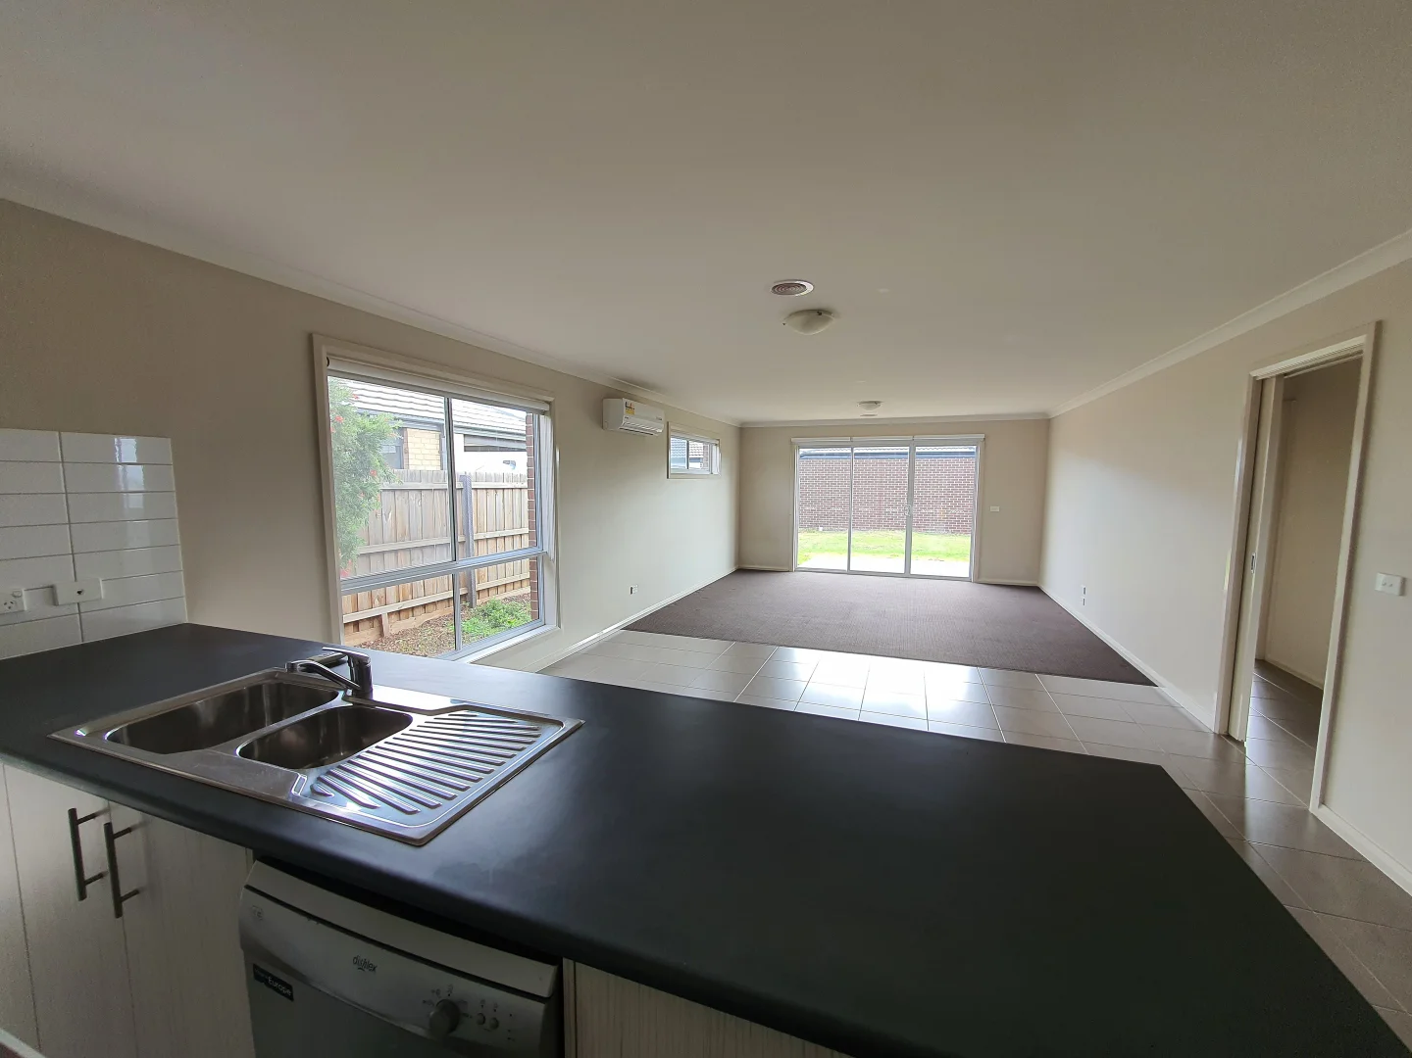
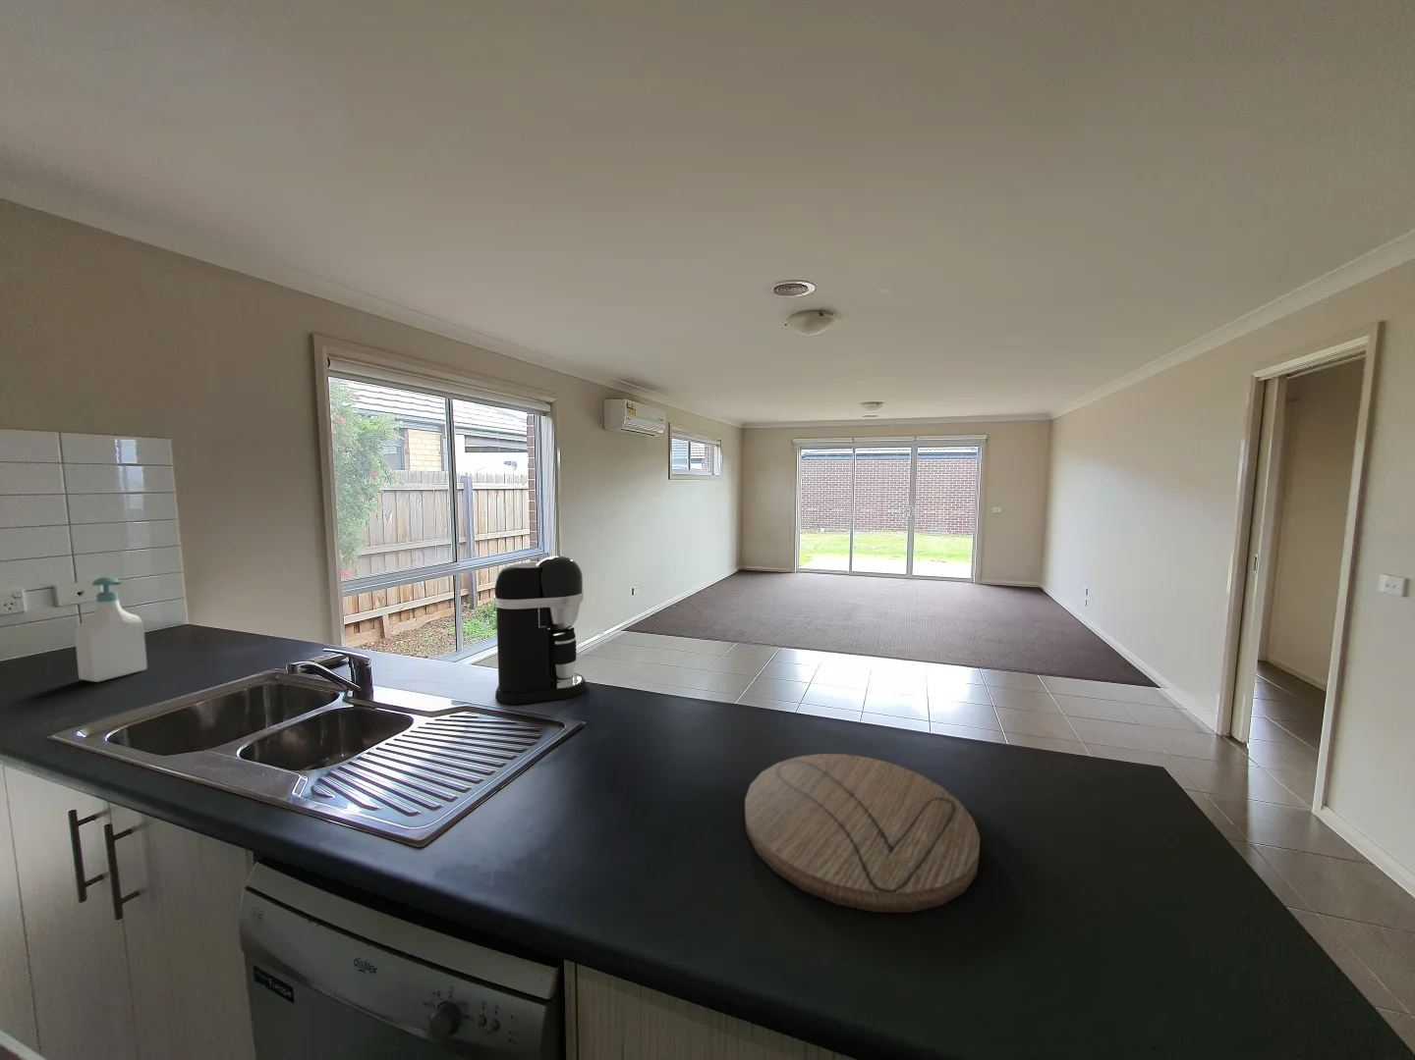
+ cutting board [744,753,980,914]
+ soap bottle [74,576,148,684]
+ coffee maker [494,556,587,705]
